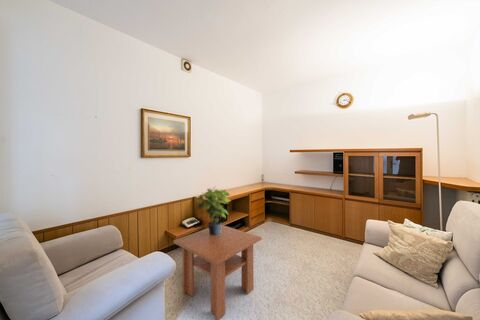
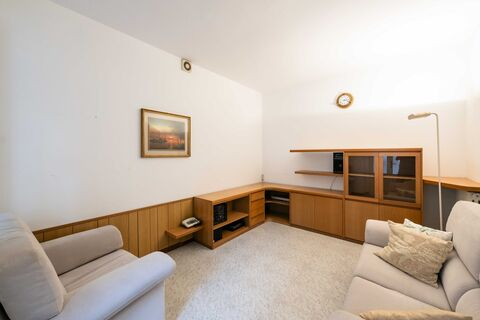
- potted plant [195,185,232,235]
- coffee table [173,224,263,320]
